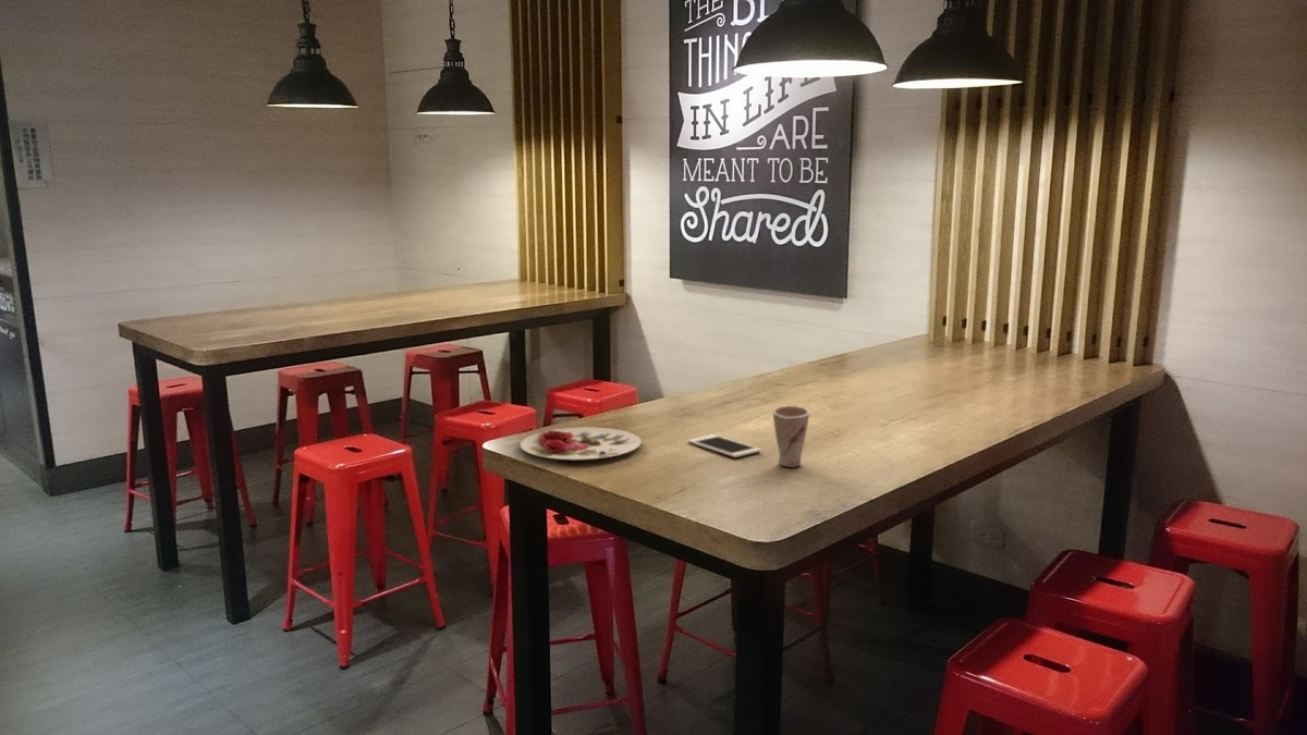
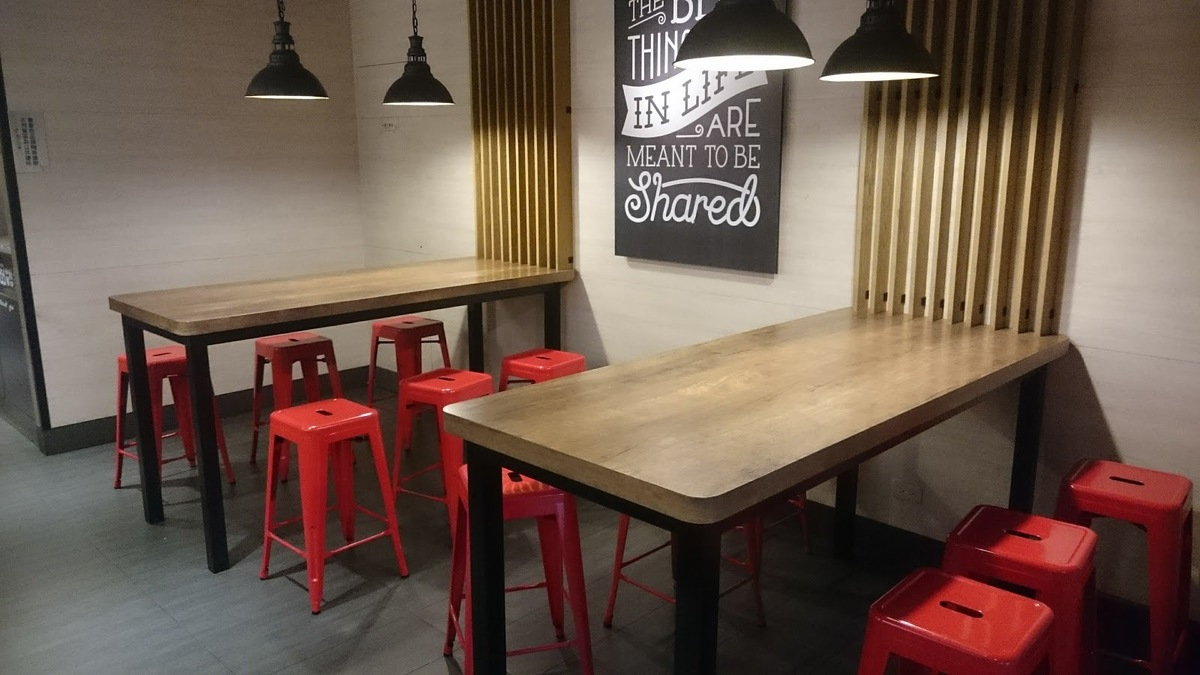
- cell phone [687,433,761,458]
- cup [771,404,811,468]
- plate [520,426,643,462]
